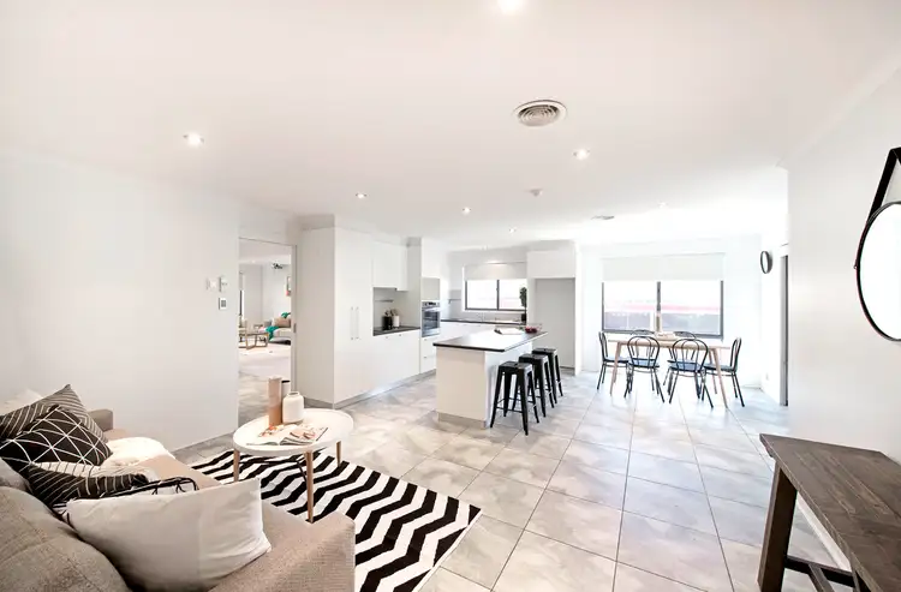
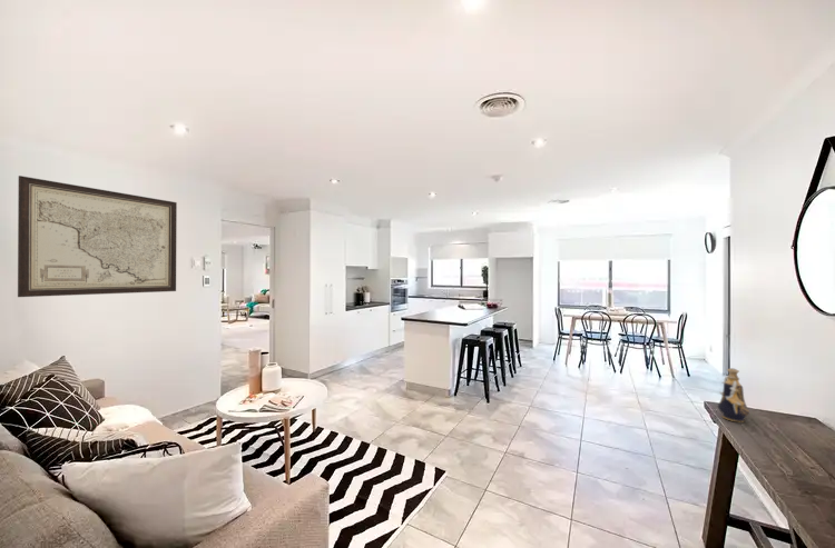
+ wall art [17,175,178,298]
+ decorative vase [717,367,750,424]
